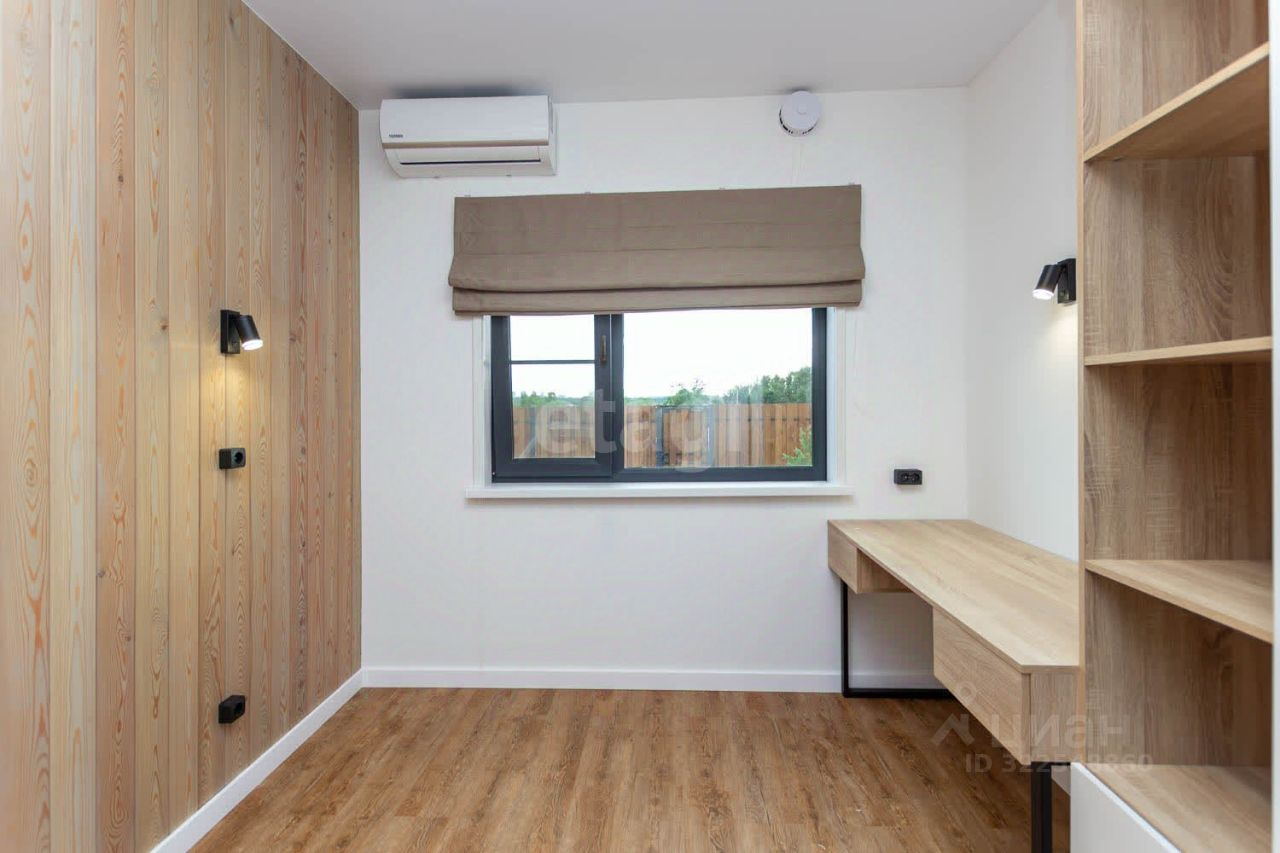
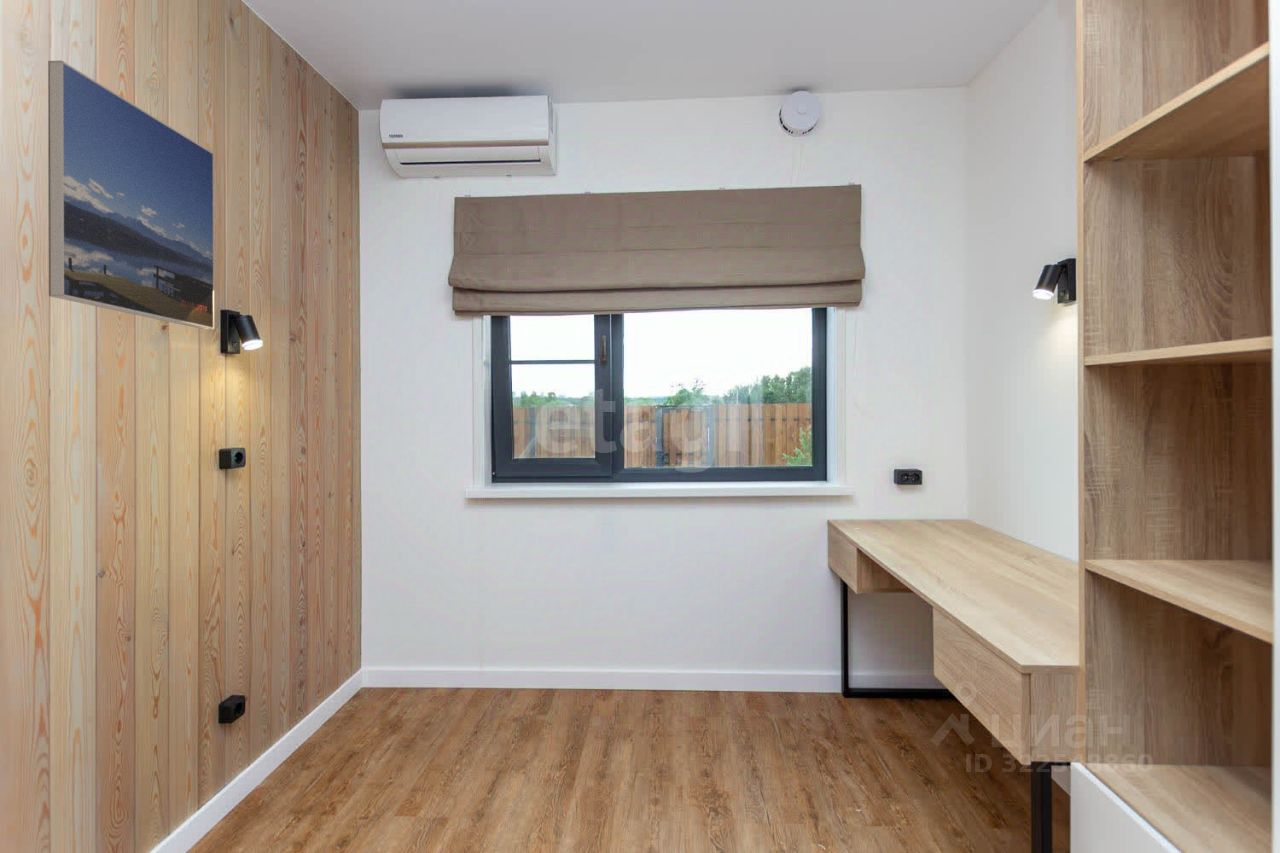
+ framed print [47,60,215,330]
